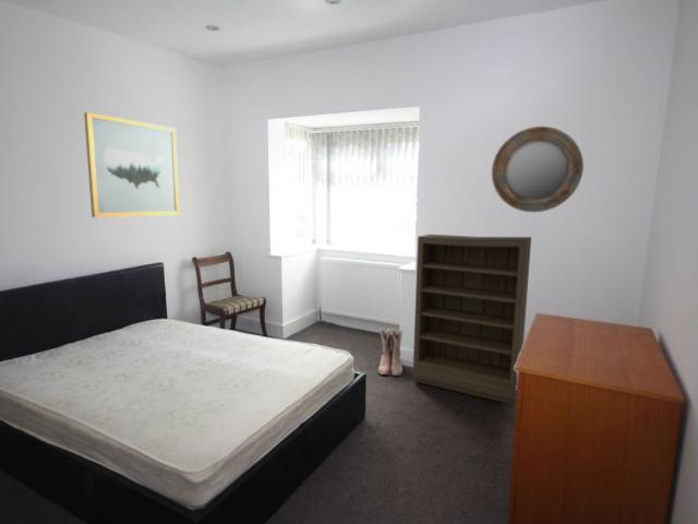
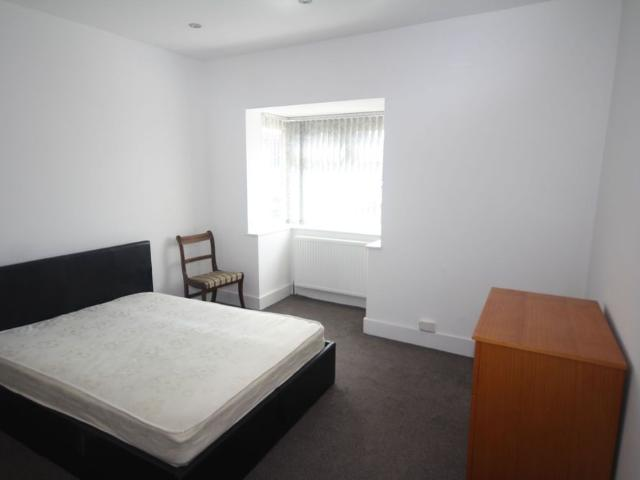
- wall art [83,111,181,218]
- bookshelf [412,234,532,405]
- home mirror [491,126,585,213]
- boots [377,327,404,377]
